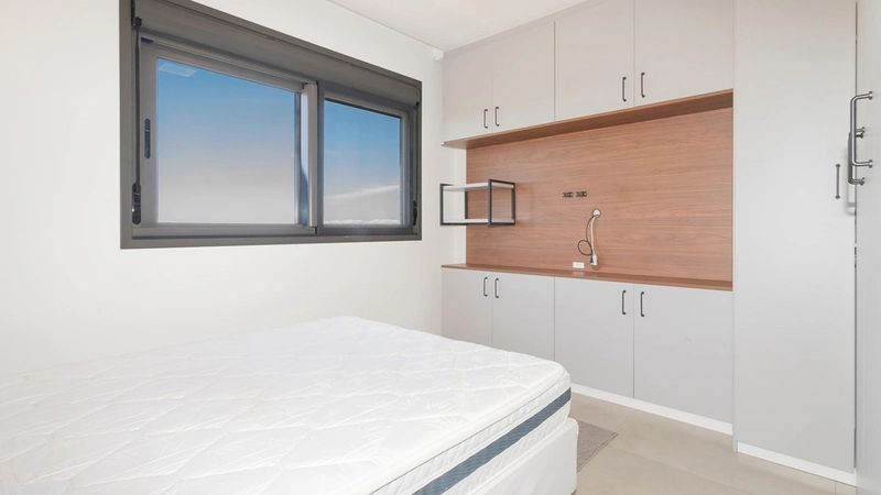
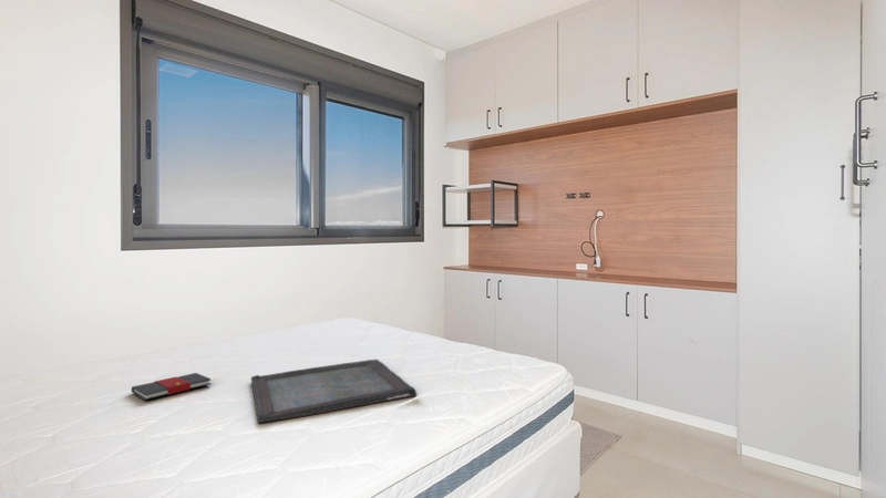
+ serving tray [250,359,418,424]
+ book [131,372,213,402]
